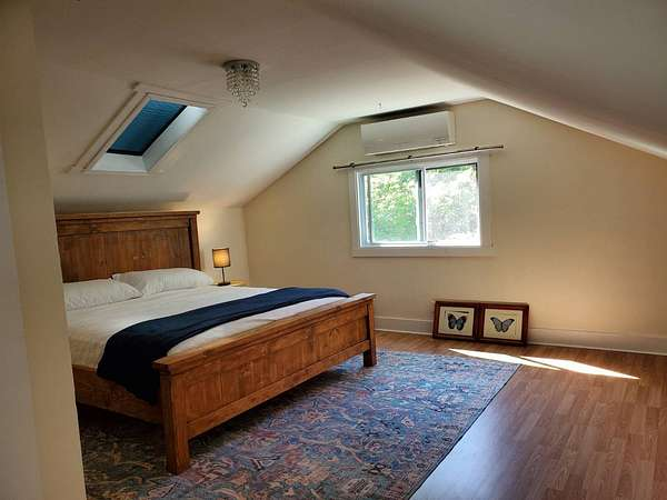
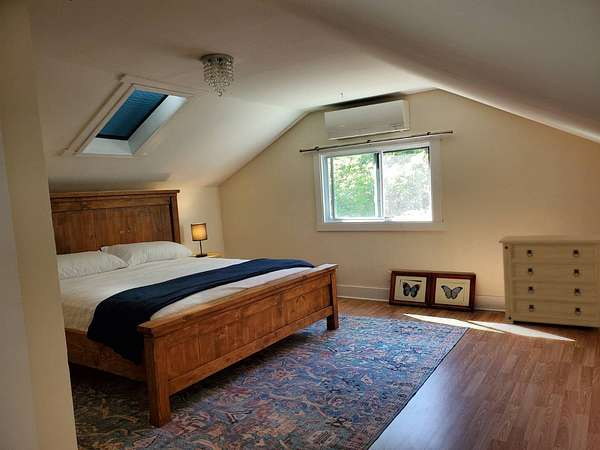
+ dresser [498,234,600,328]
